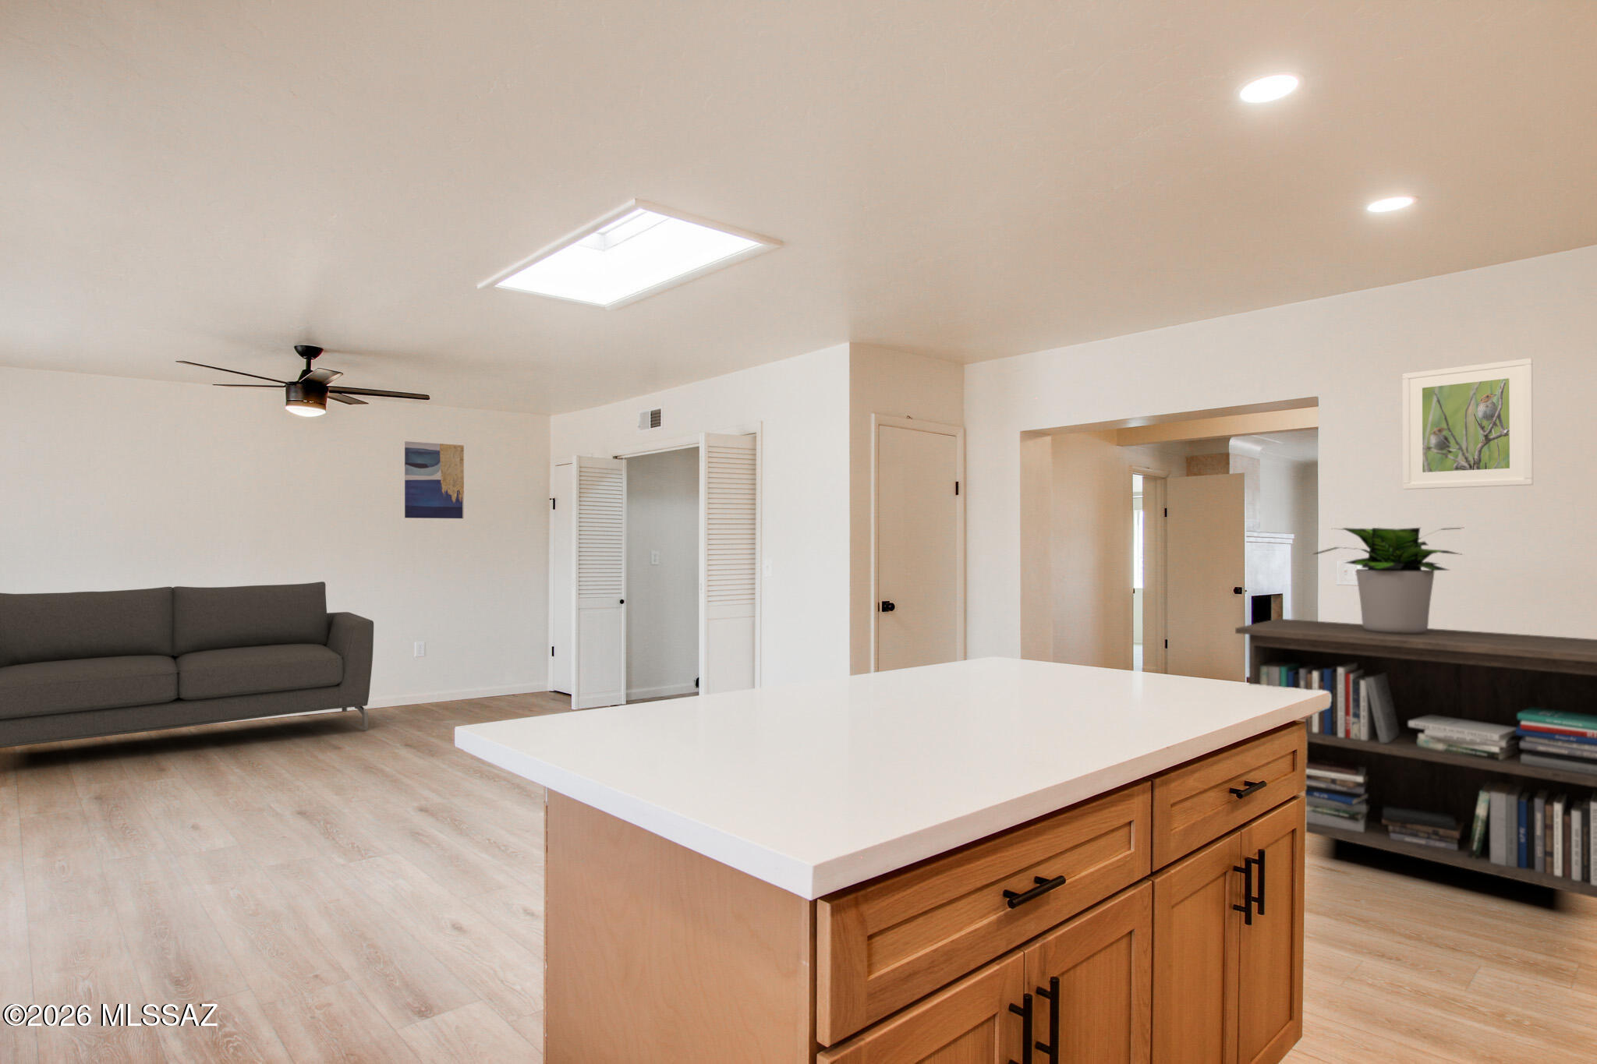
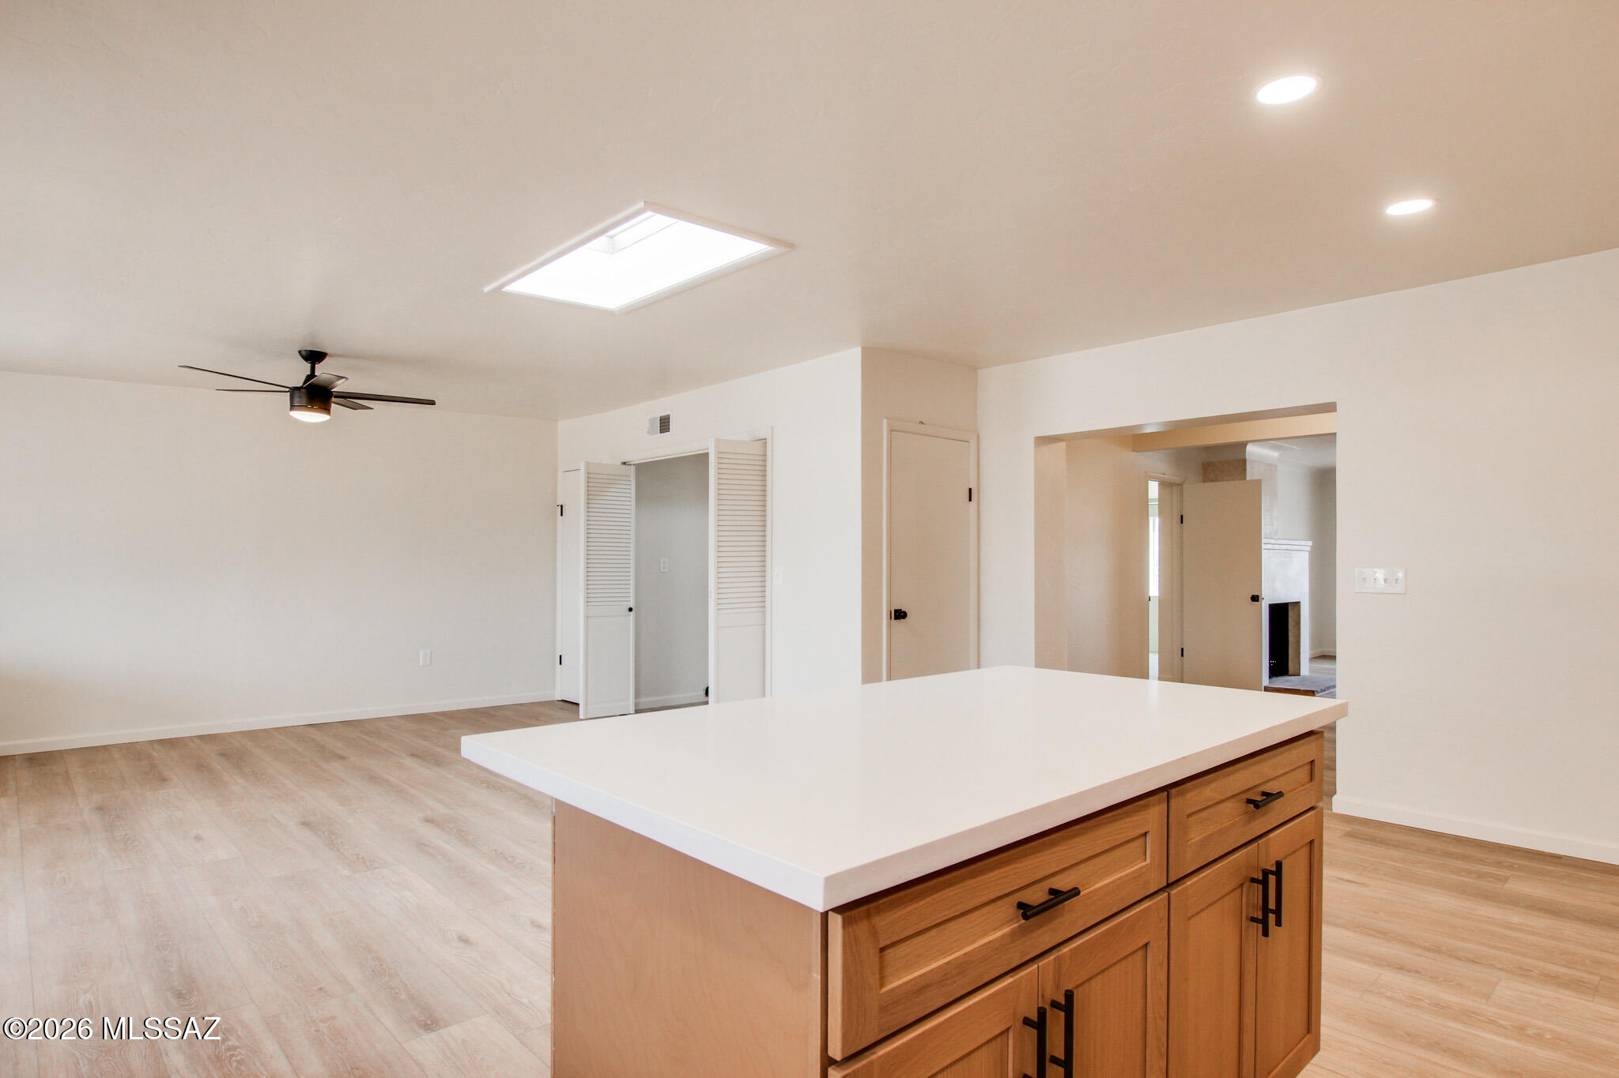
- storage cabinet [1235,619,1597,899]
- wall art [404,441,464,519]
- potted plant [1313,527,1464,634]
- sofa [0,581,374,748]
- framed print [1401,357,1534,490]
